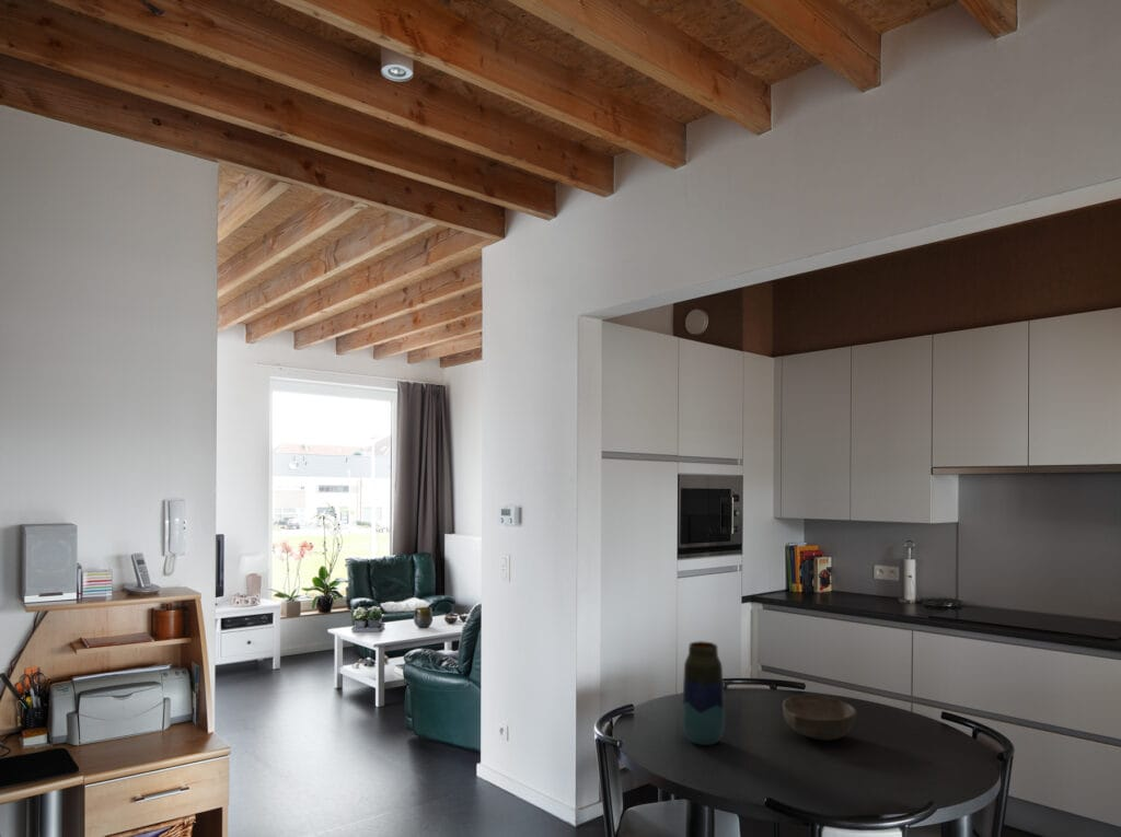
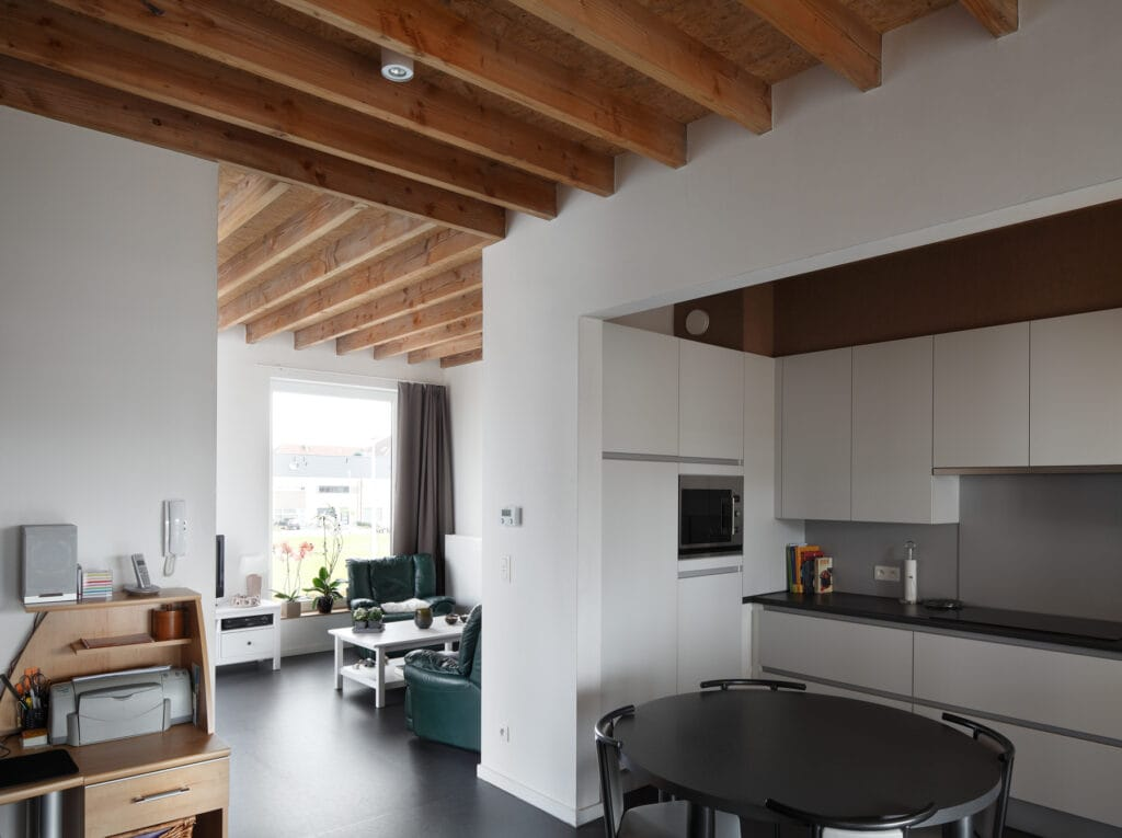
- bowl [782,694,858,742]
- vase [681,640,726,746]
